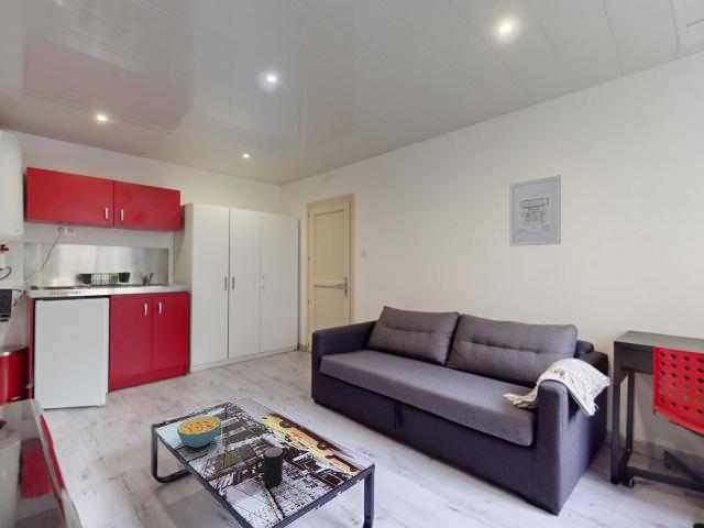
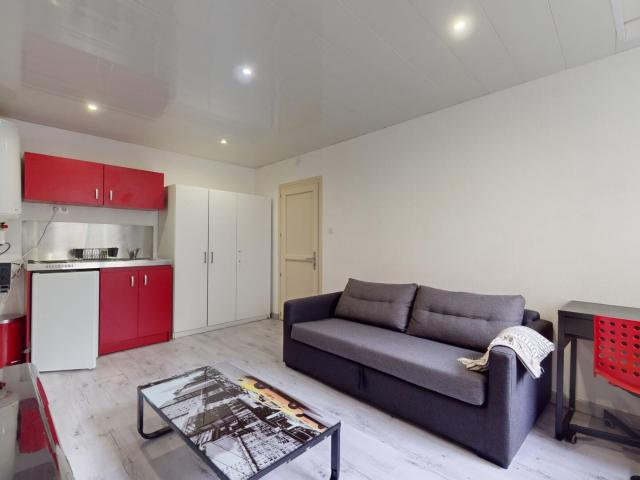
- cereal bowl [176,415,222,449]
- mug [254,446,285,487]
- wall art [508,174,562,248]
